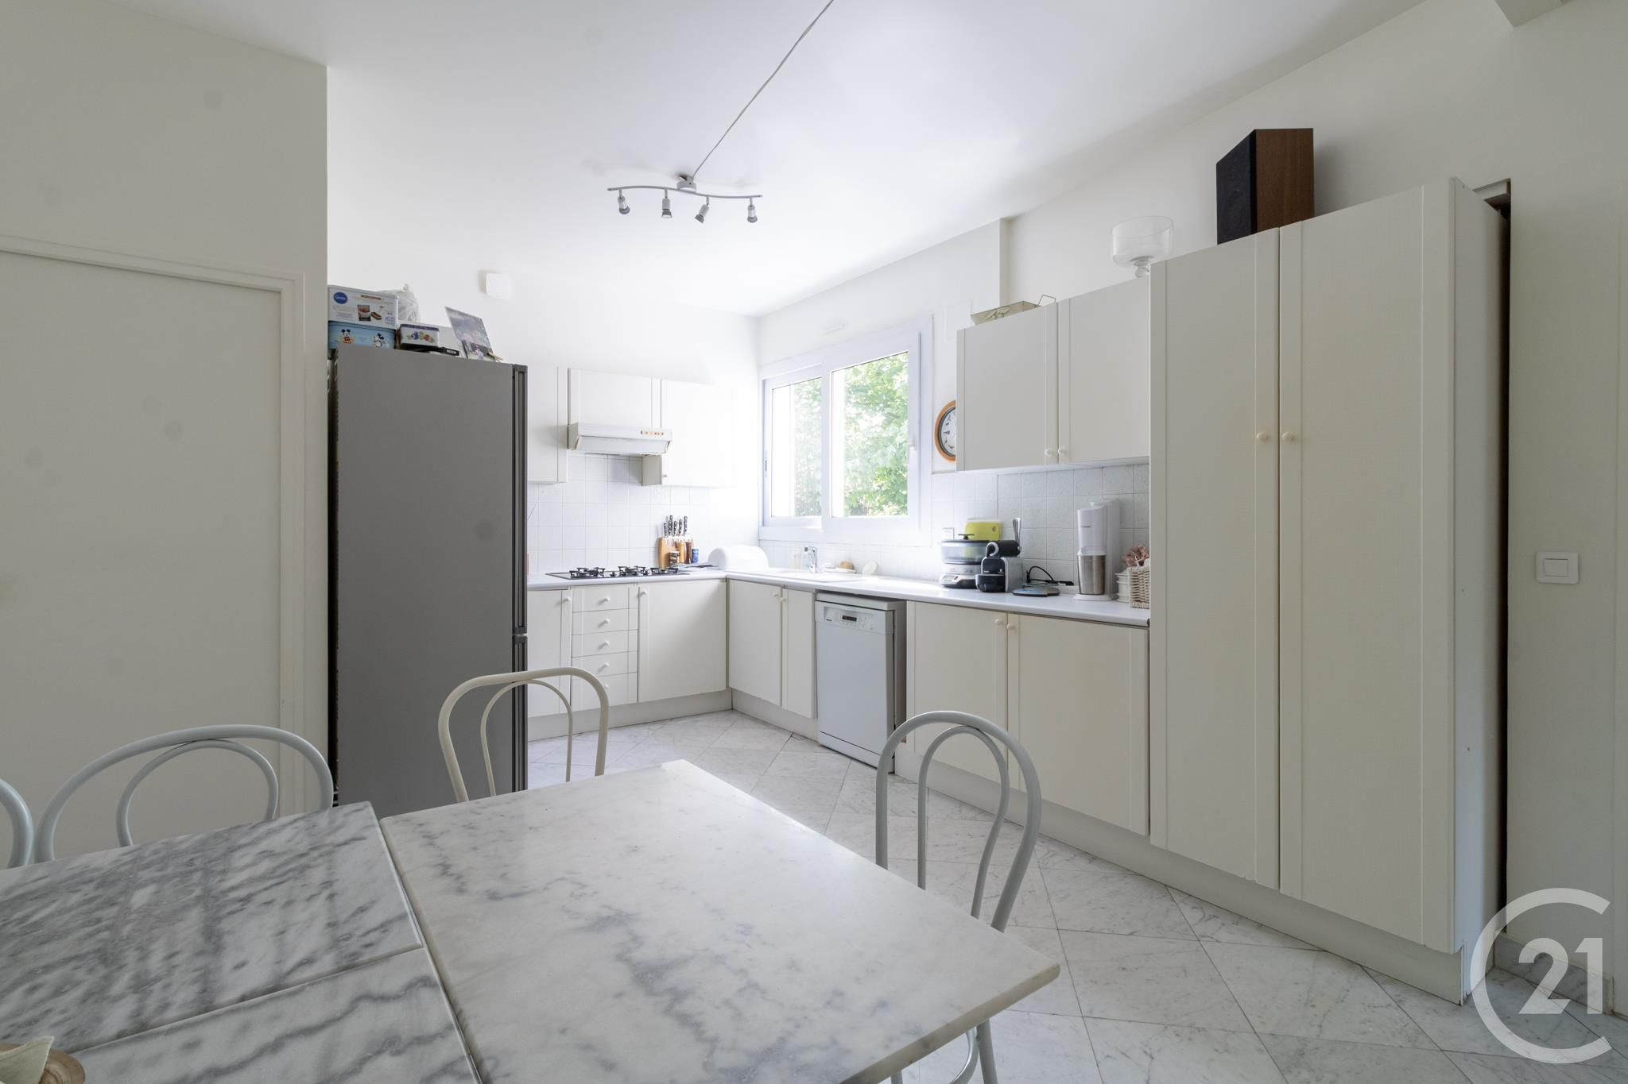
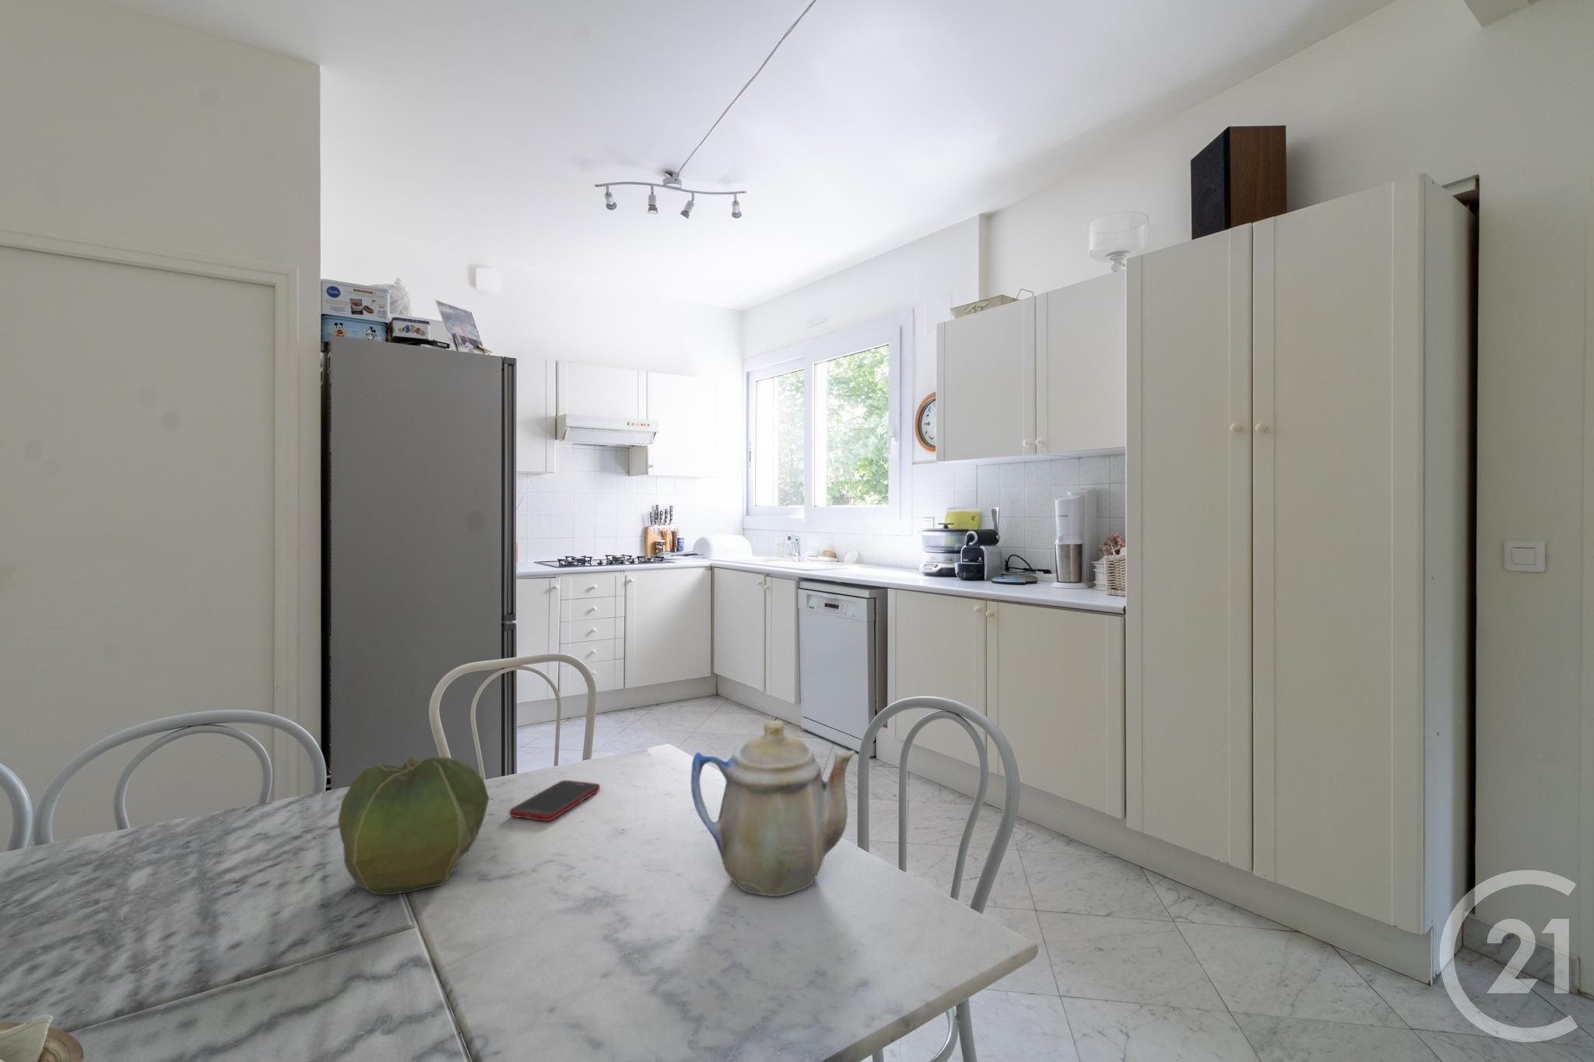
+ cabbage [337,755,489,896]
+ teapot [691,719,856,897]
+ cell phone [508,780,601,821]
